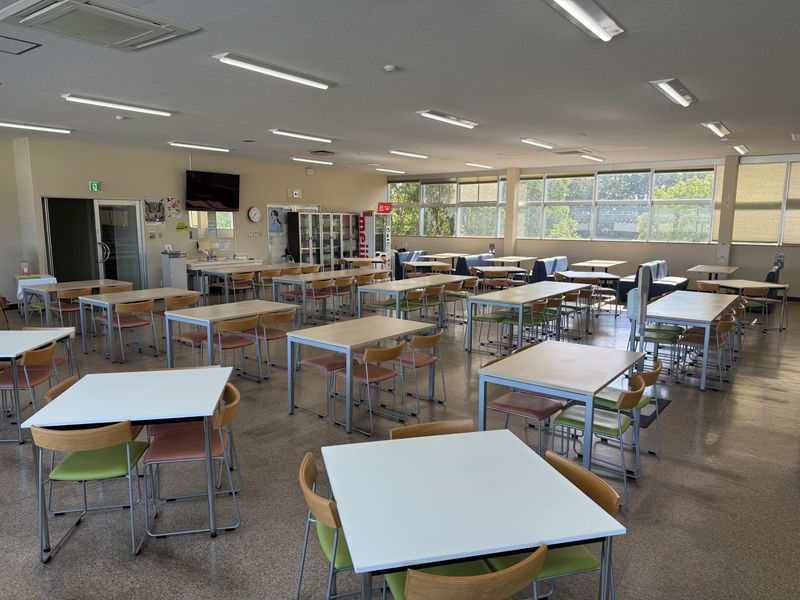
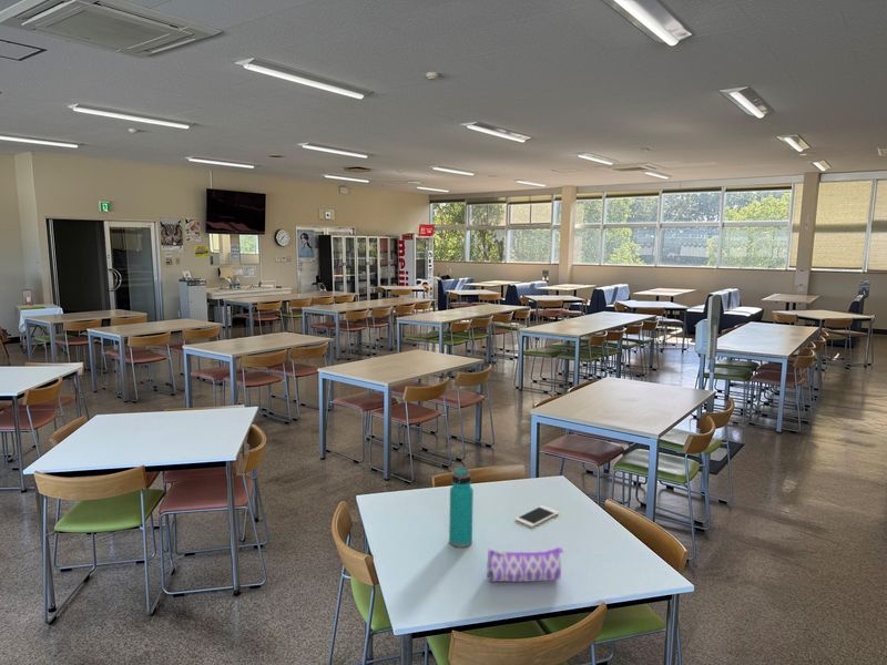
+ cell phone [514,504,560,528]
+ pencil case [486,546,564,583]
+ water bottle [448,466,475,549]
